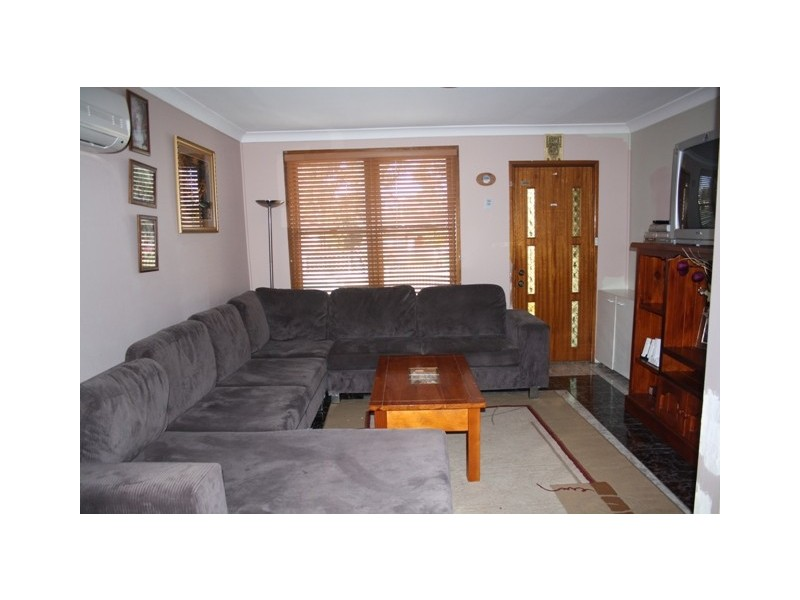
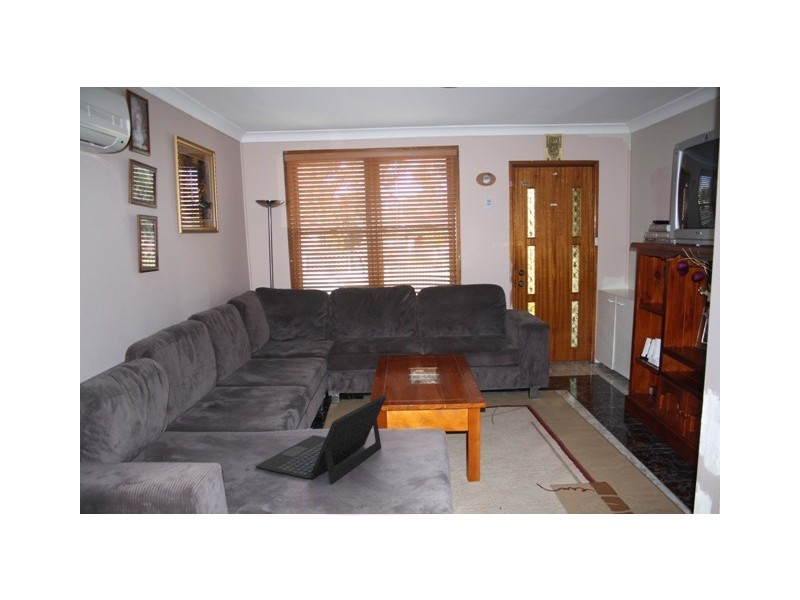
+ laptop [254,395,387,485]
